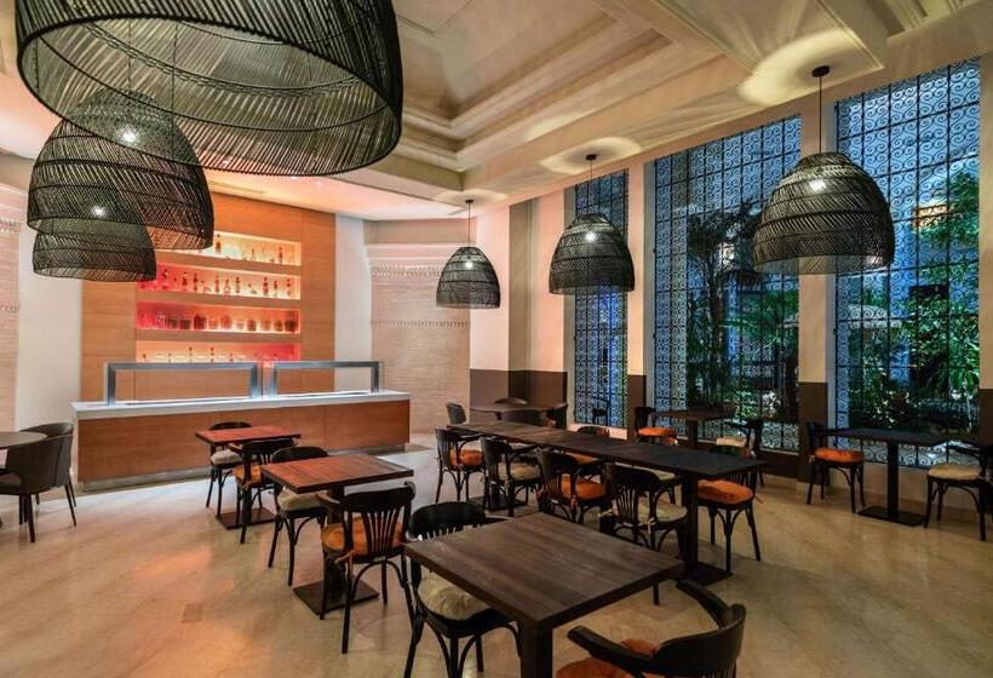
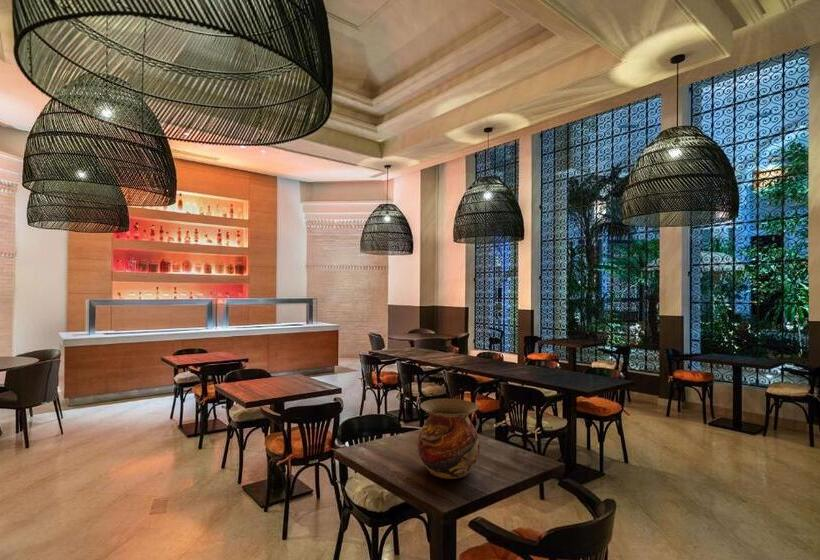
+ vase [417,397,481,480]
